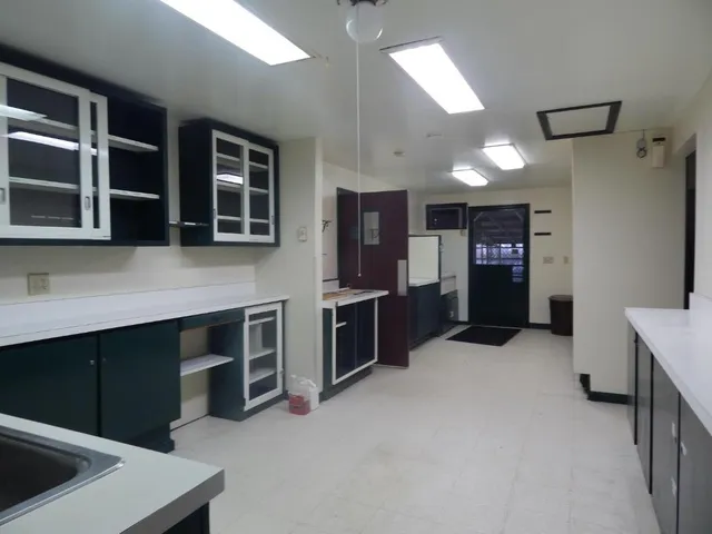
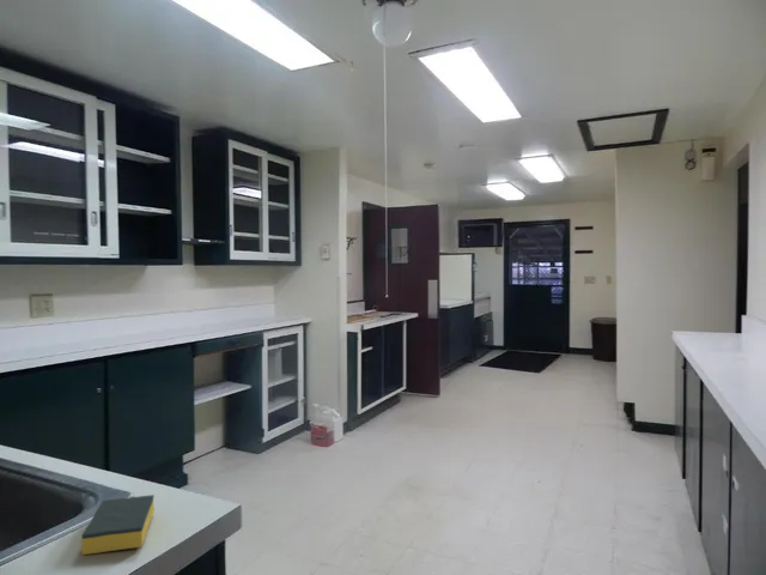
+ sponge [80,494,156,556]
